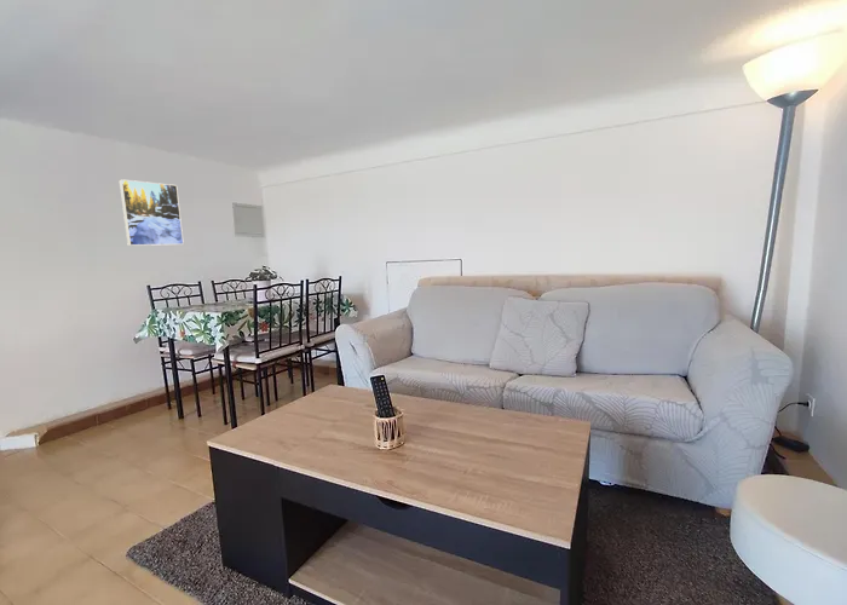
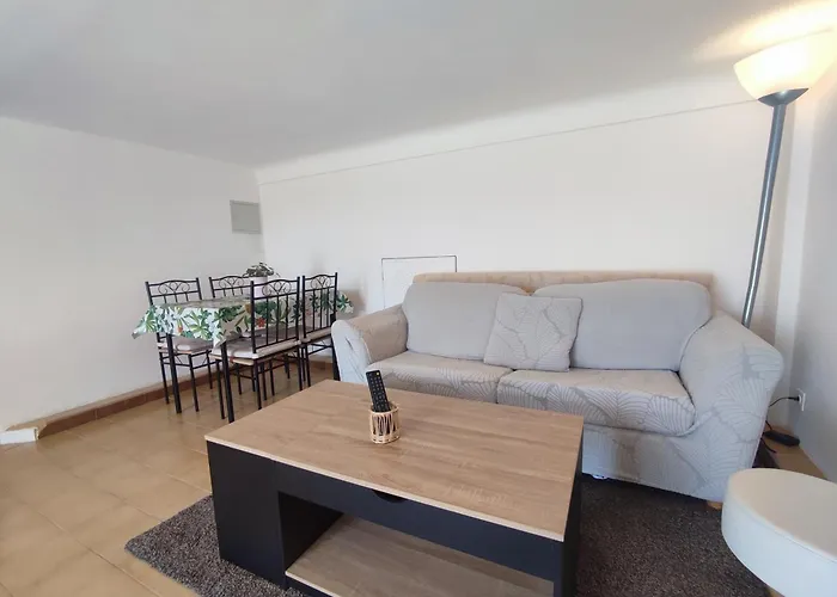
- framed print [119,178,185,247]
